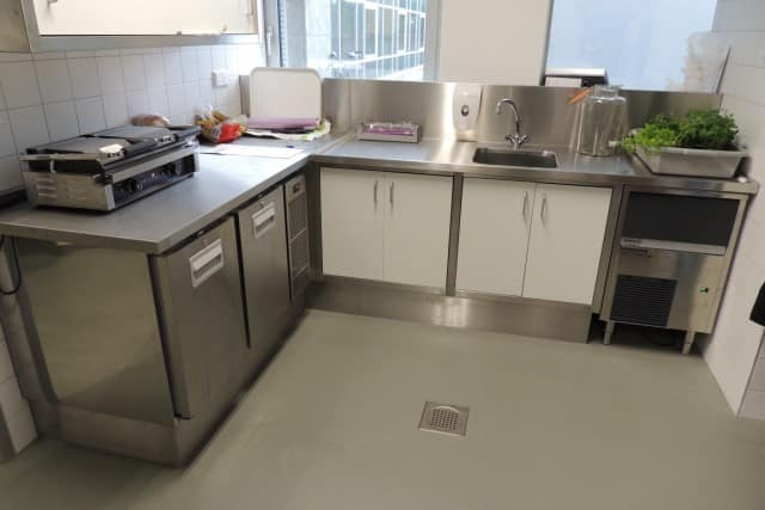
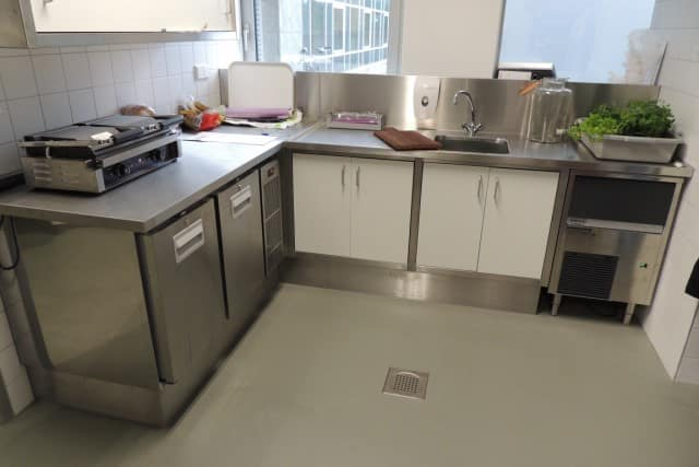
+ cutting board [372,126,443,151]
